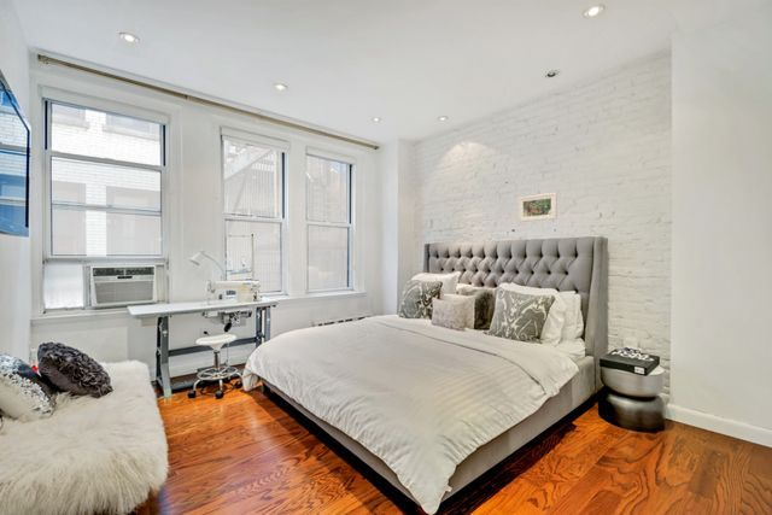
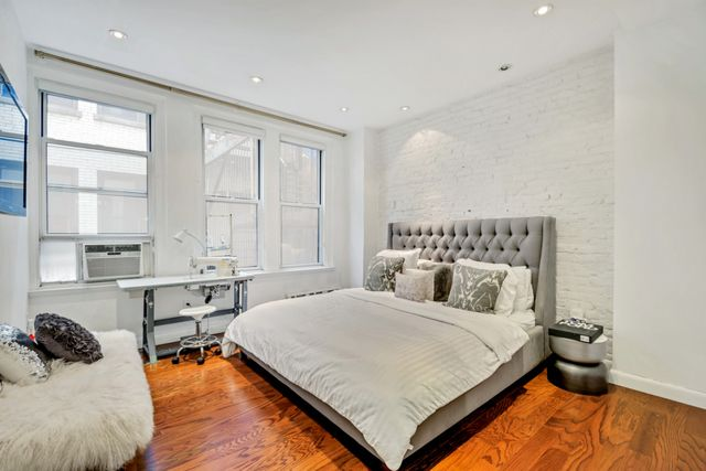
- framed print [517,191,558,223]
